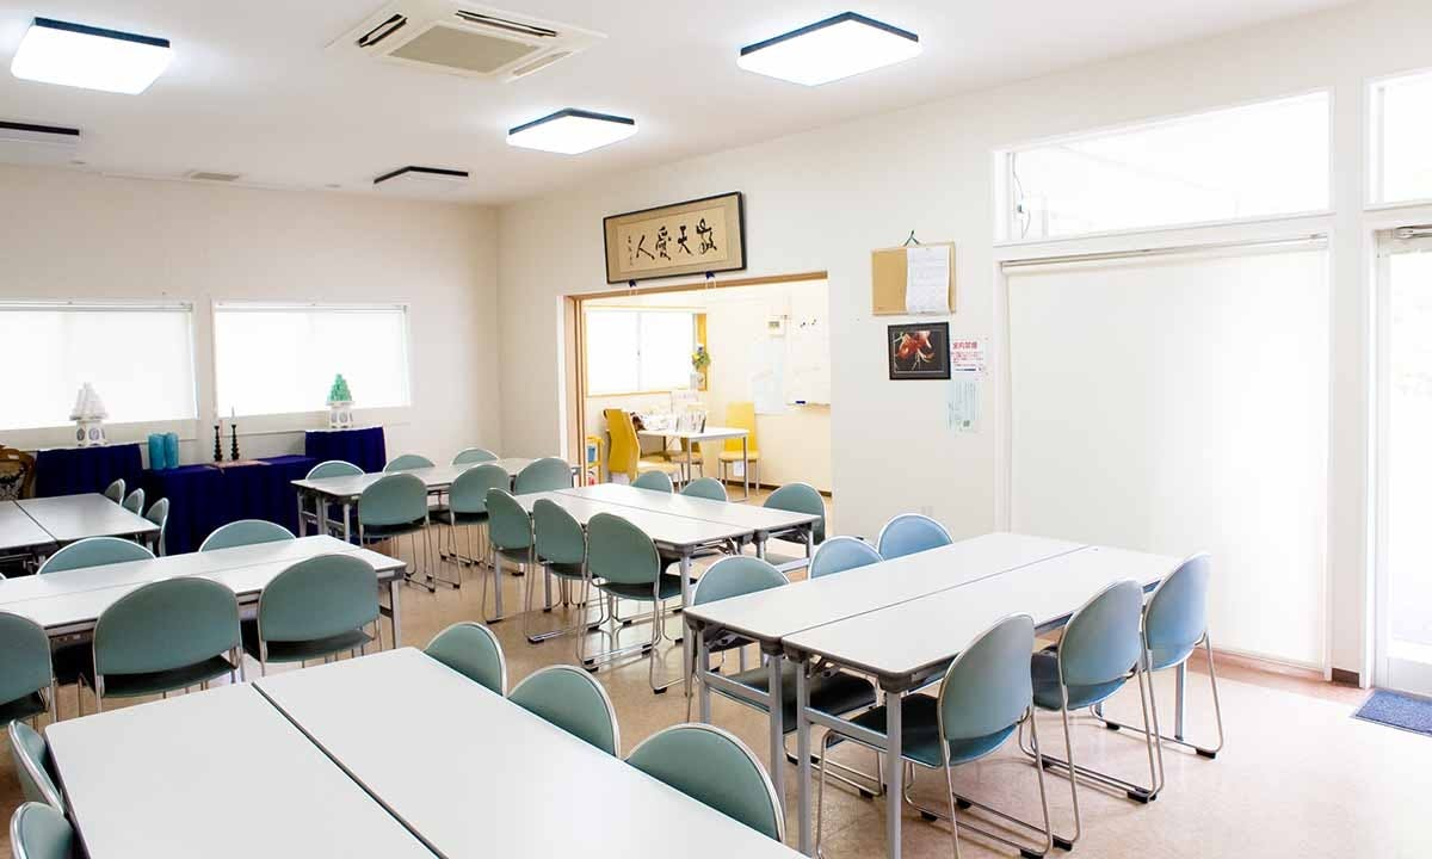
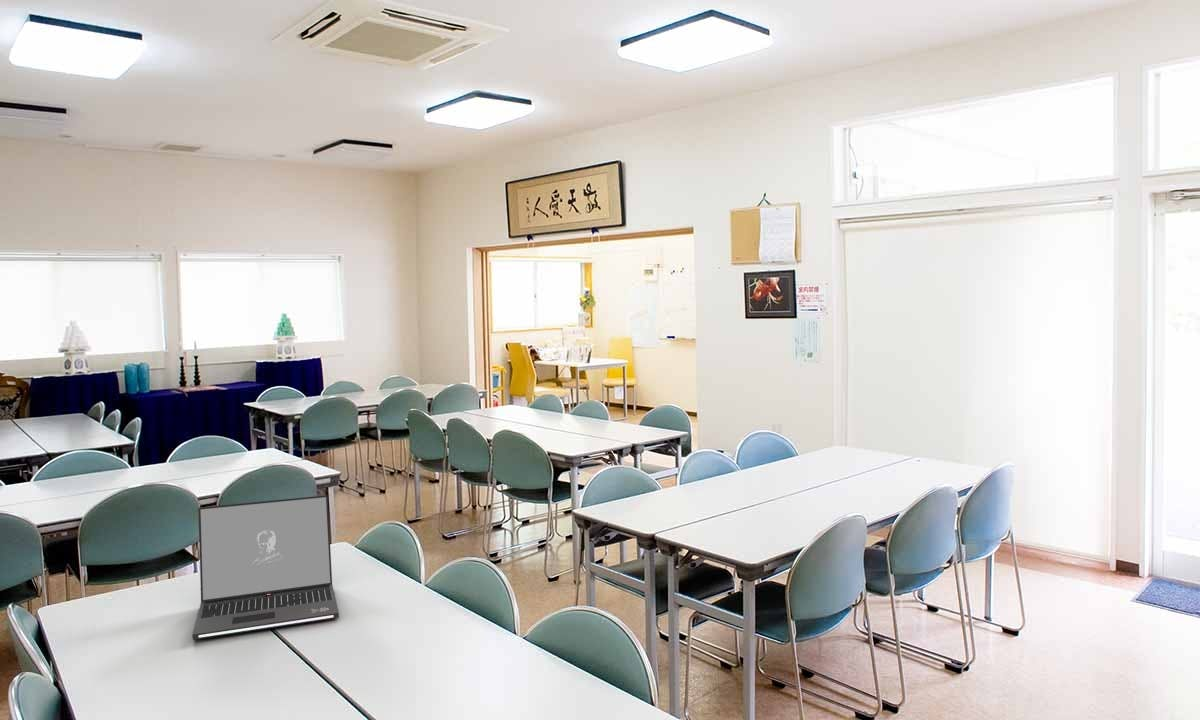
+ laptop [191,494,340,641]
